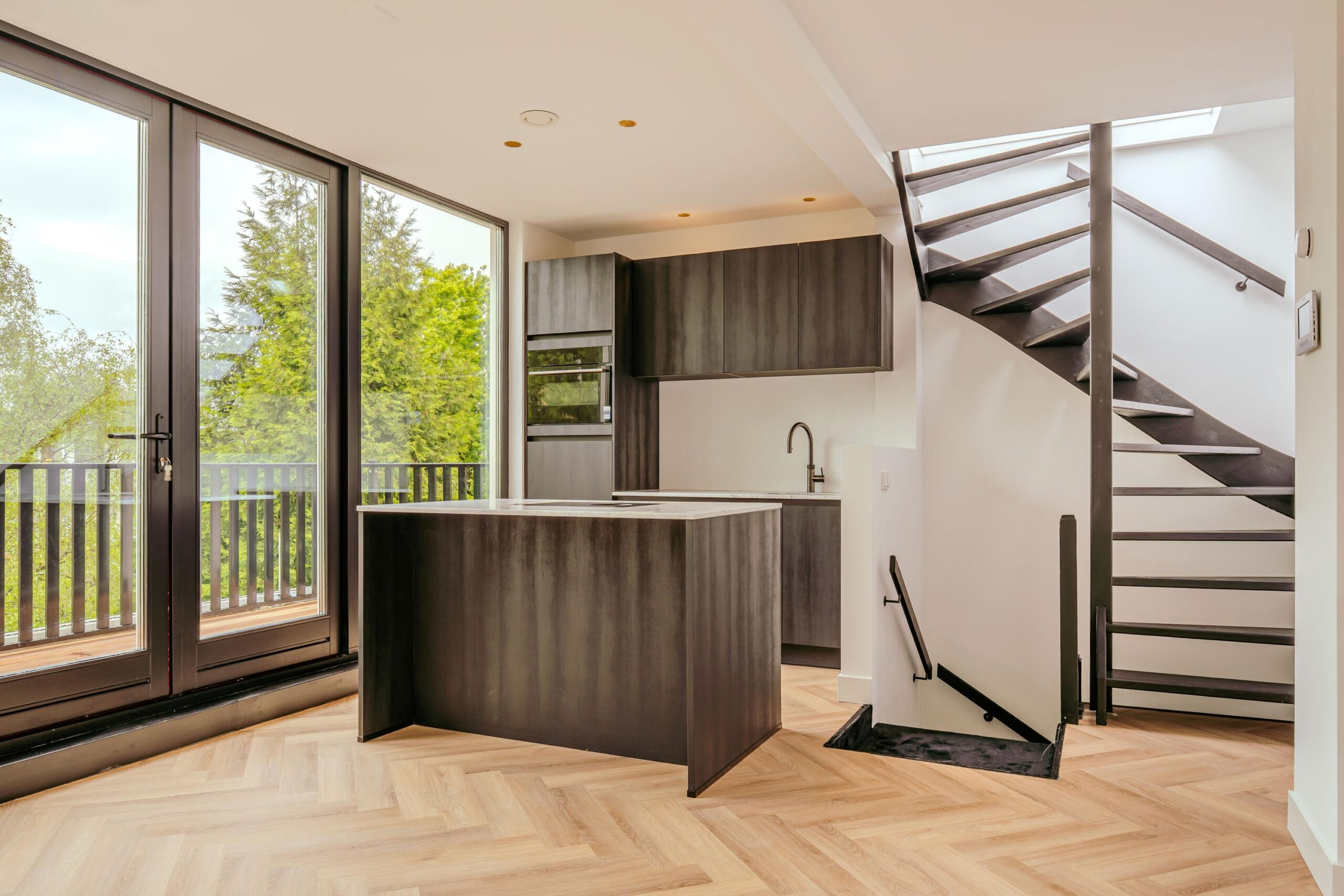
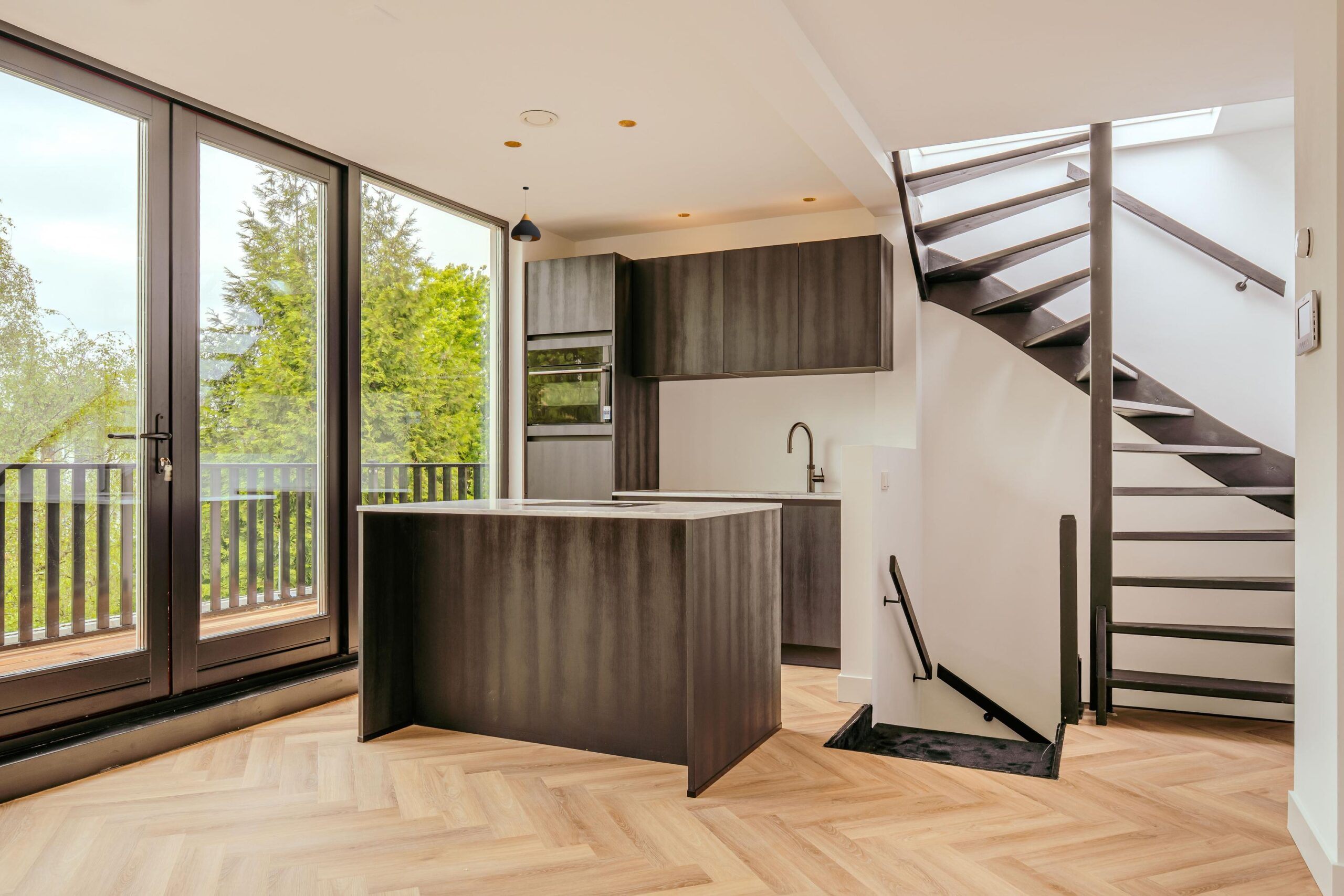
+ pendant light [510,186,541,243]
